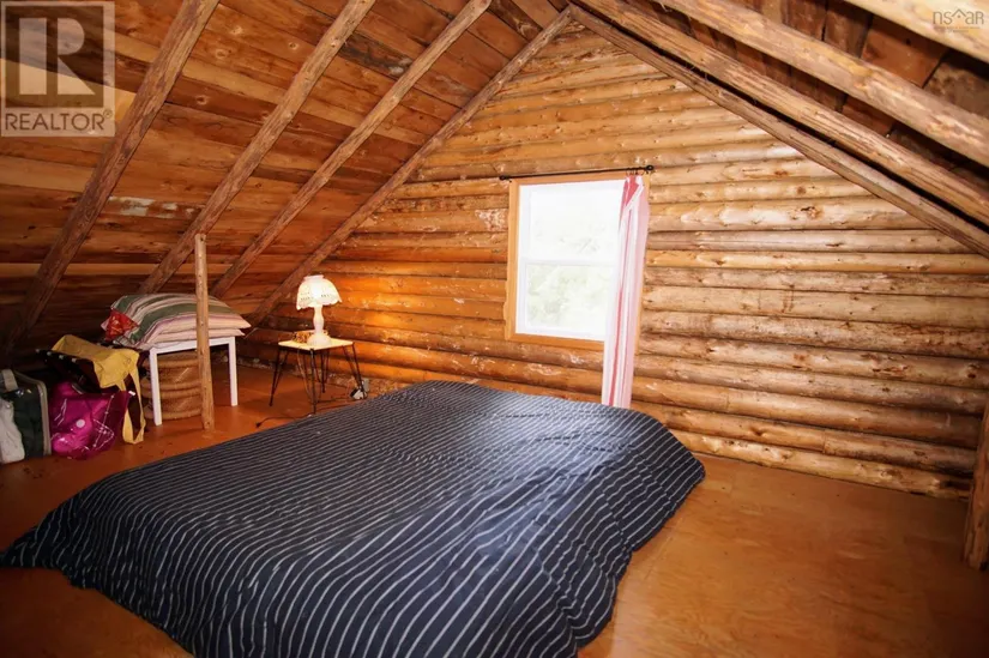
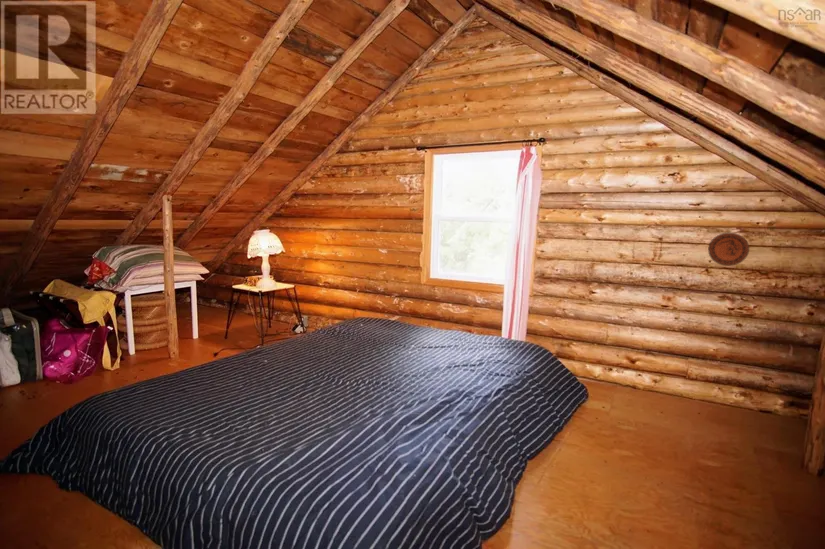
+ decorative plate [707,232,750,267]
